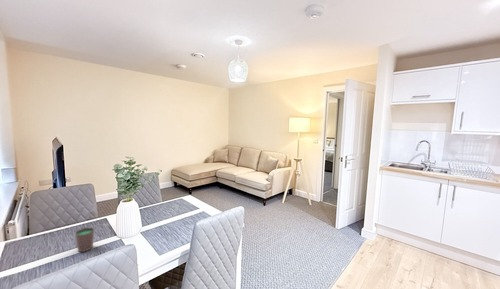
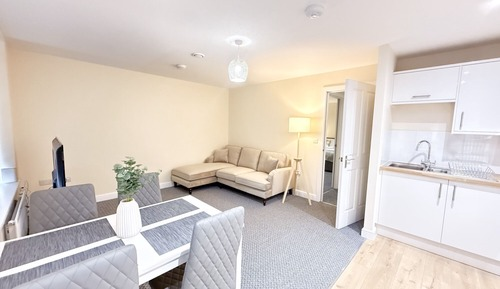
- cup [74,227,95,253]
